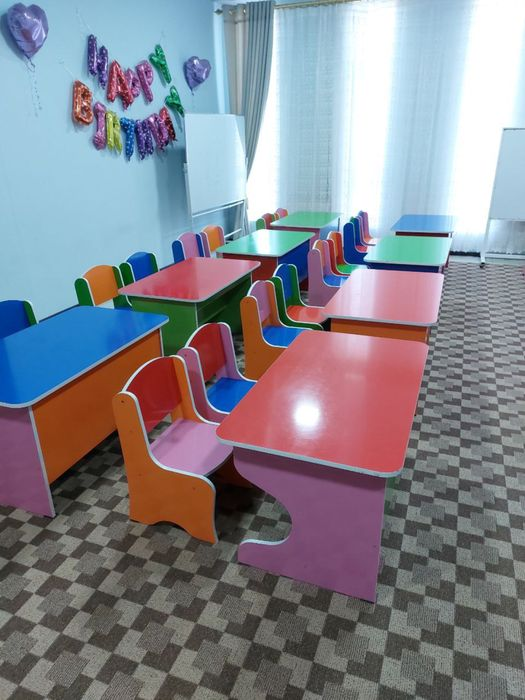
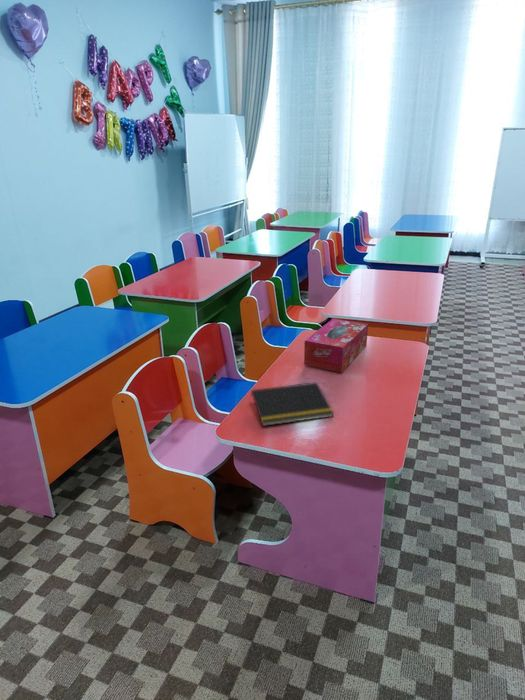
+ tissue box [303,317,369,373]
+ notepad [249,381,335,427]
